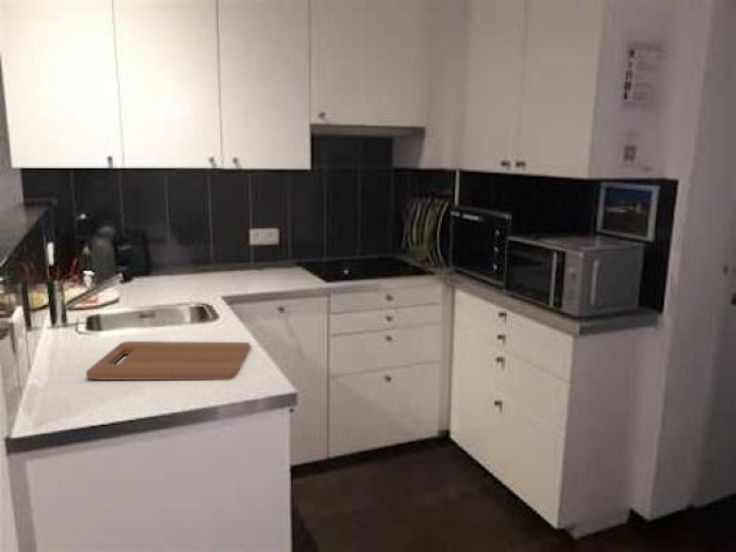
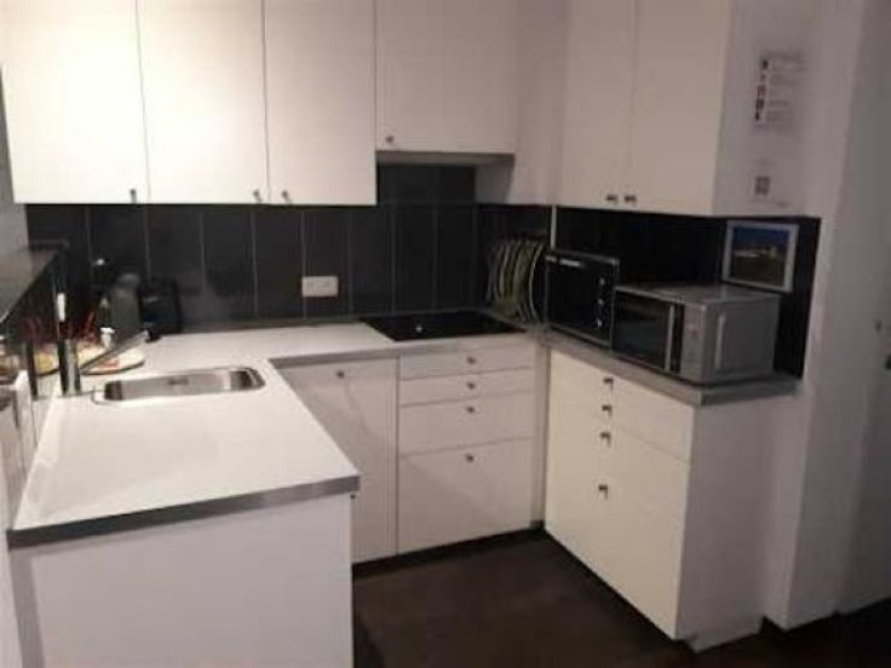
- cutting board [85,340,251,381]
